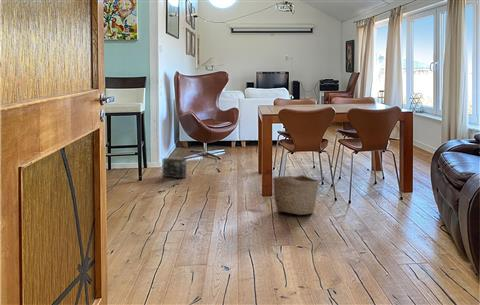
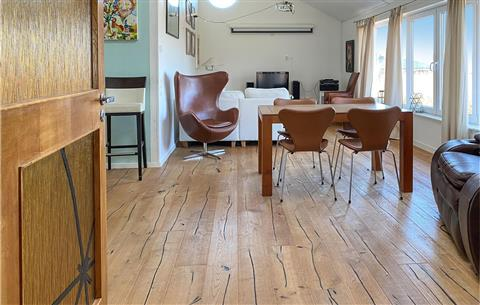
- box [162,157,187,179]
- basket [272,174,321,216]
